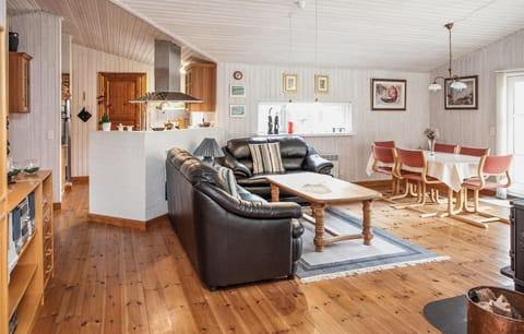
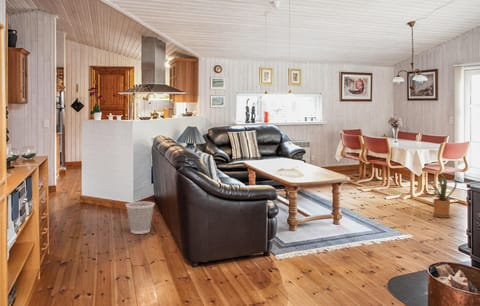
+ house plant [424,172,458,219]
+ wastebasket [125,201,156,235]
